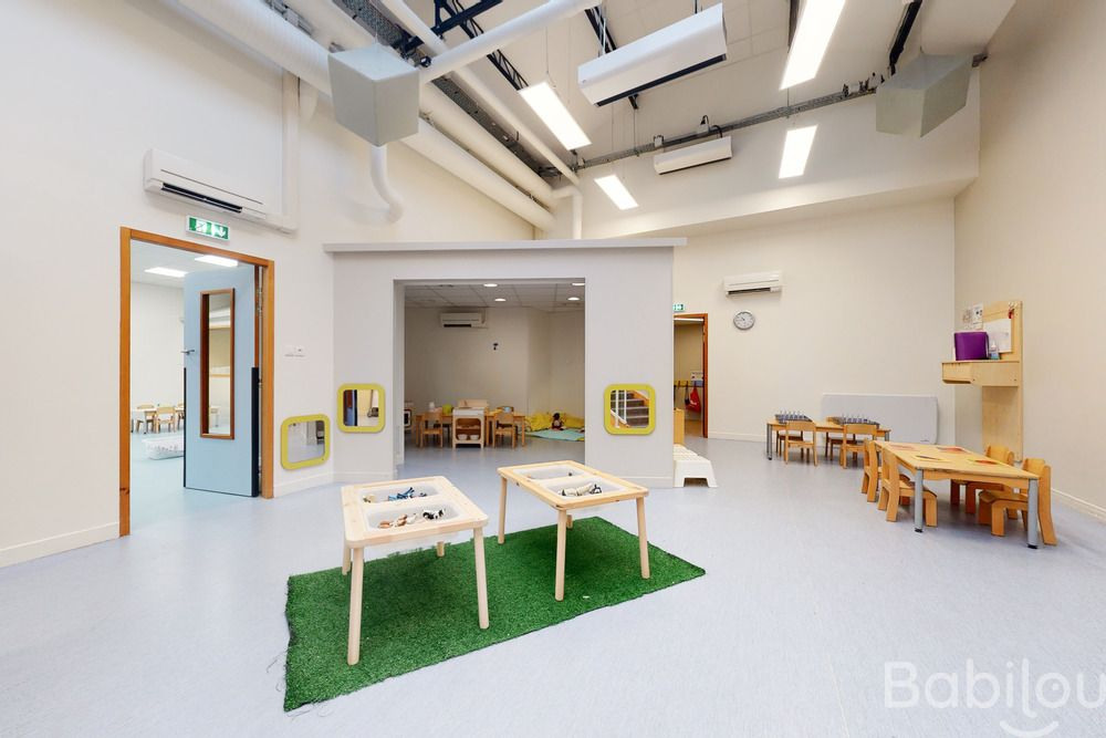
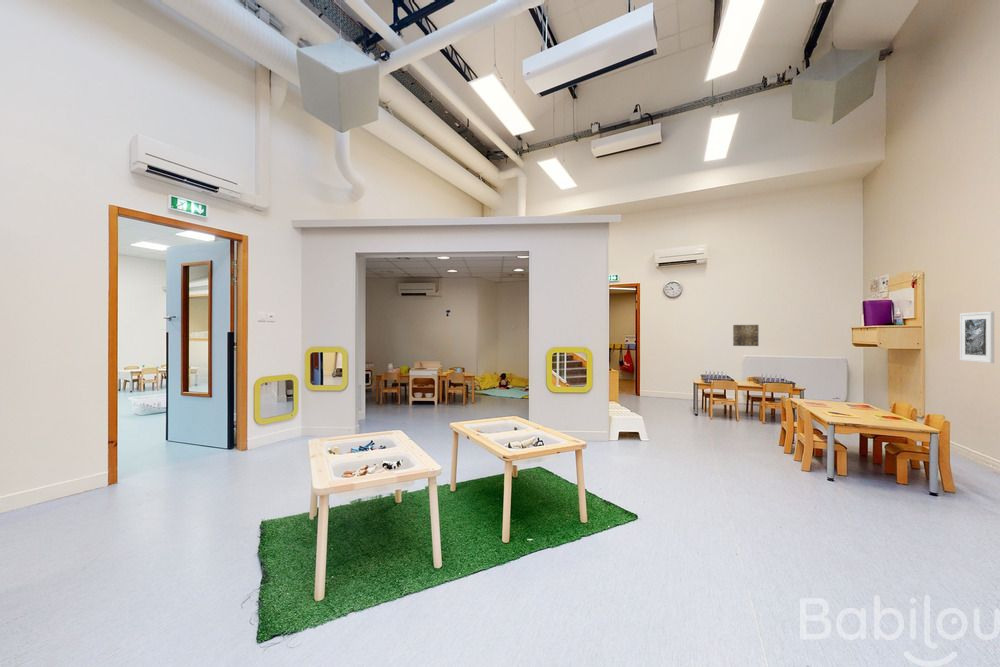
+ wall art [732,324,759,347]
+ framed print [959,310,995,364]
